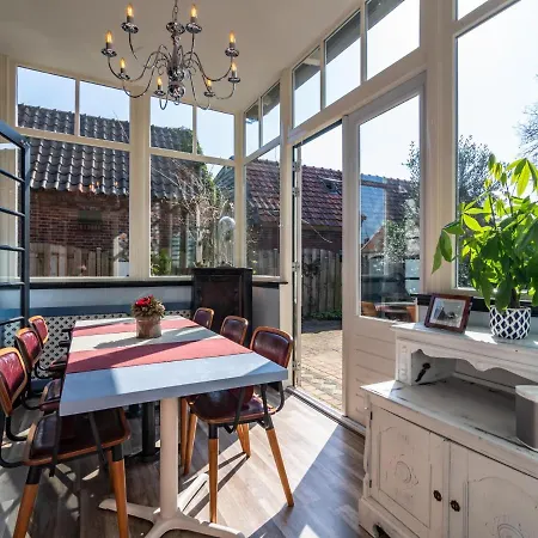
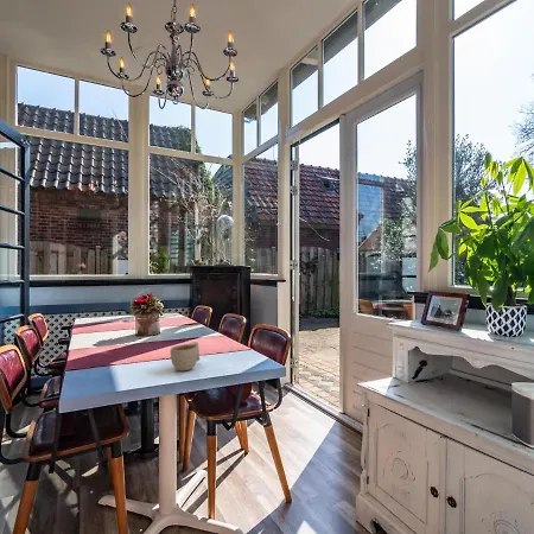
+ cup [170,341,201,371]
